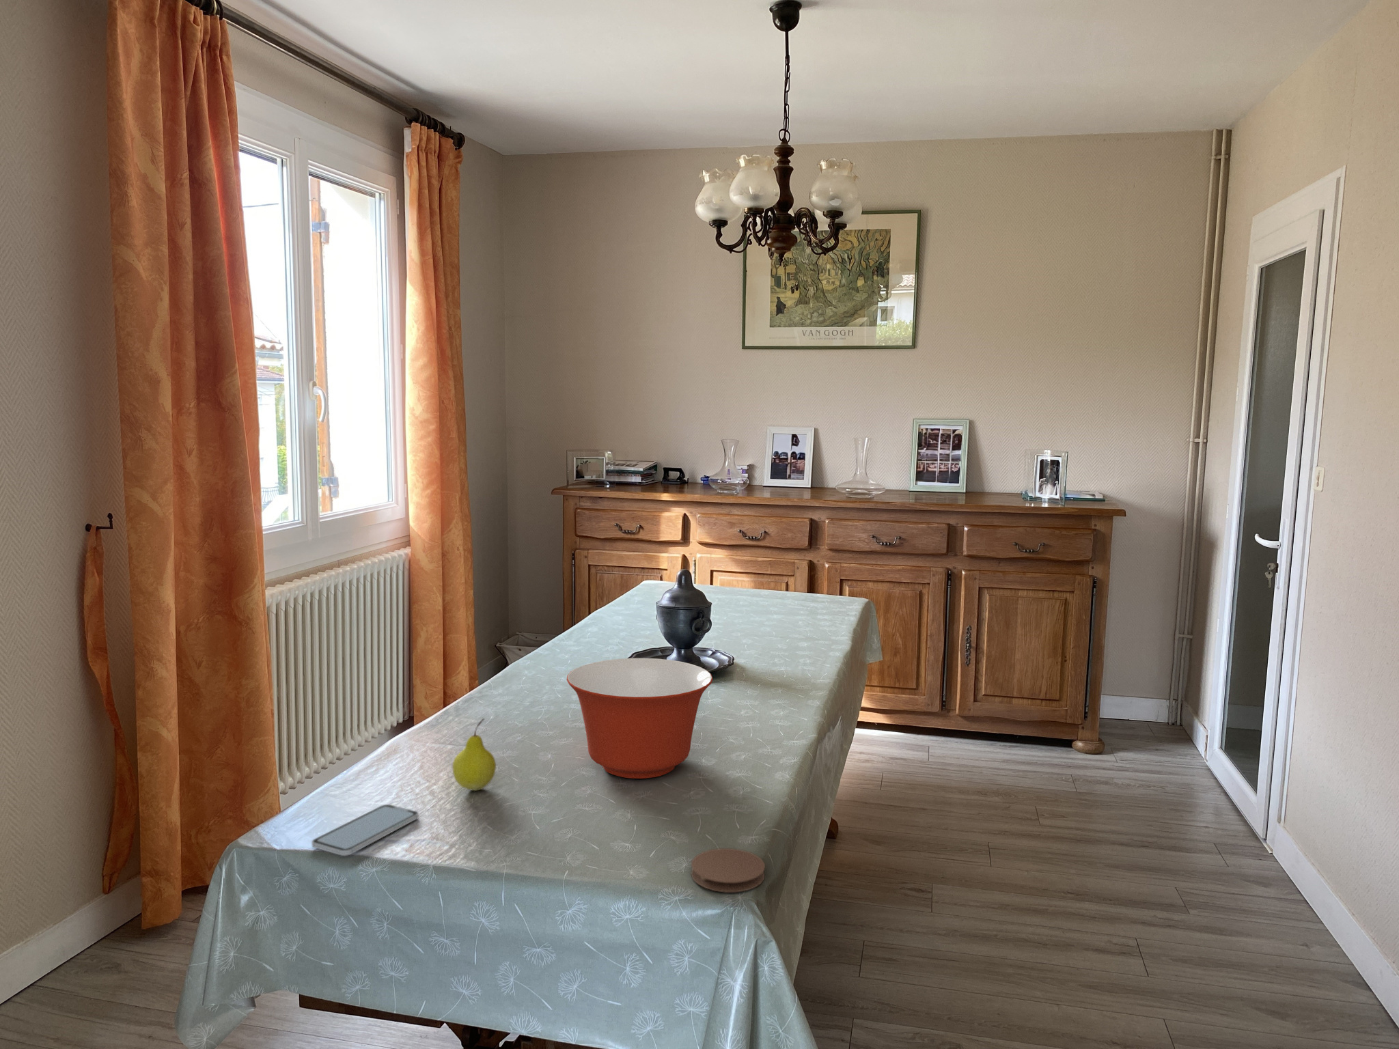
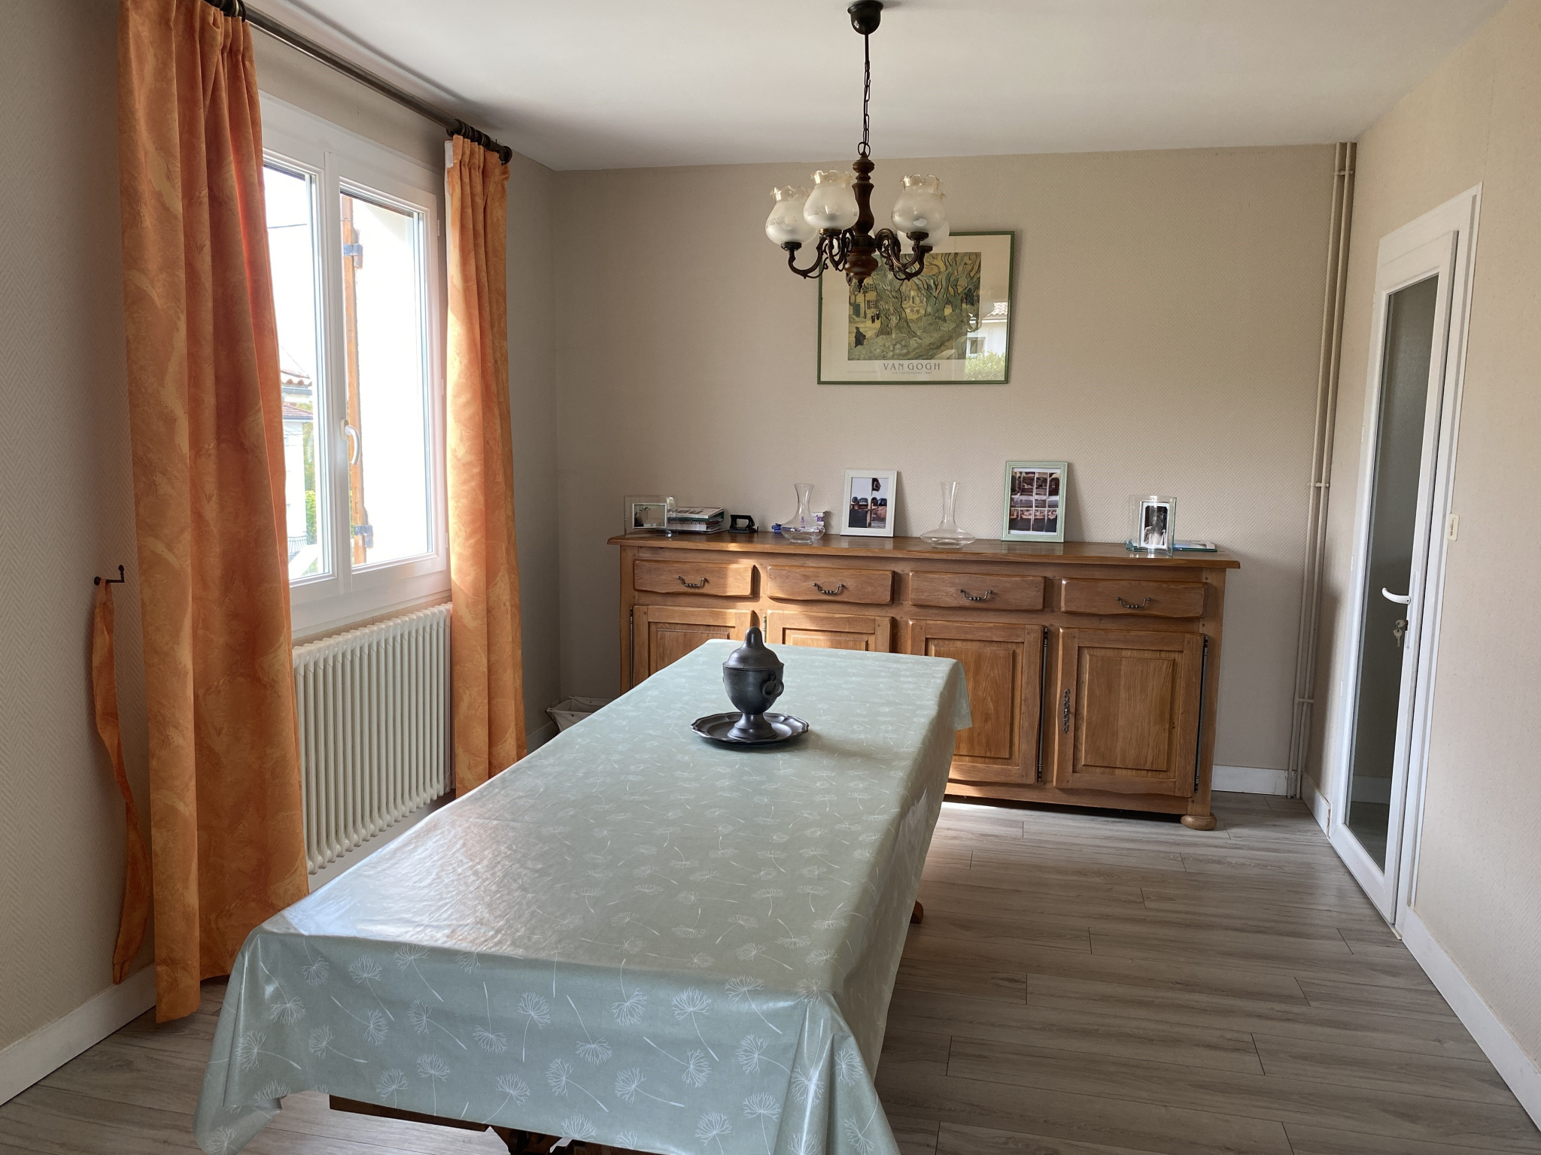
- fruit [452,717,497,791]
- mixing bowl [565,658,713,779]
- coaster [690,847,766,893]
- smartphone [311,803,420,856]
